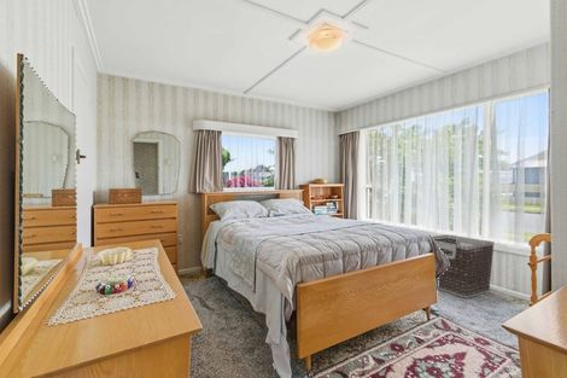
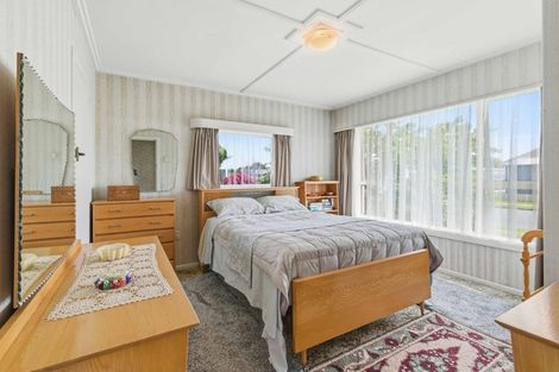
- clothes hamper [431,234,496,300]
